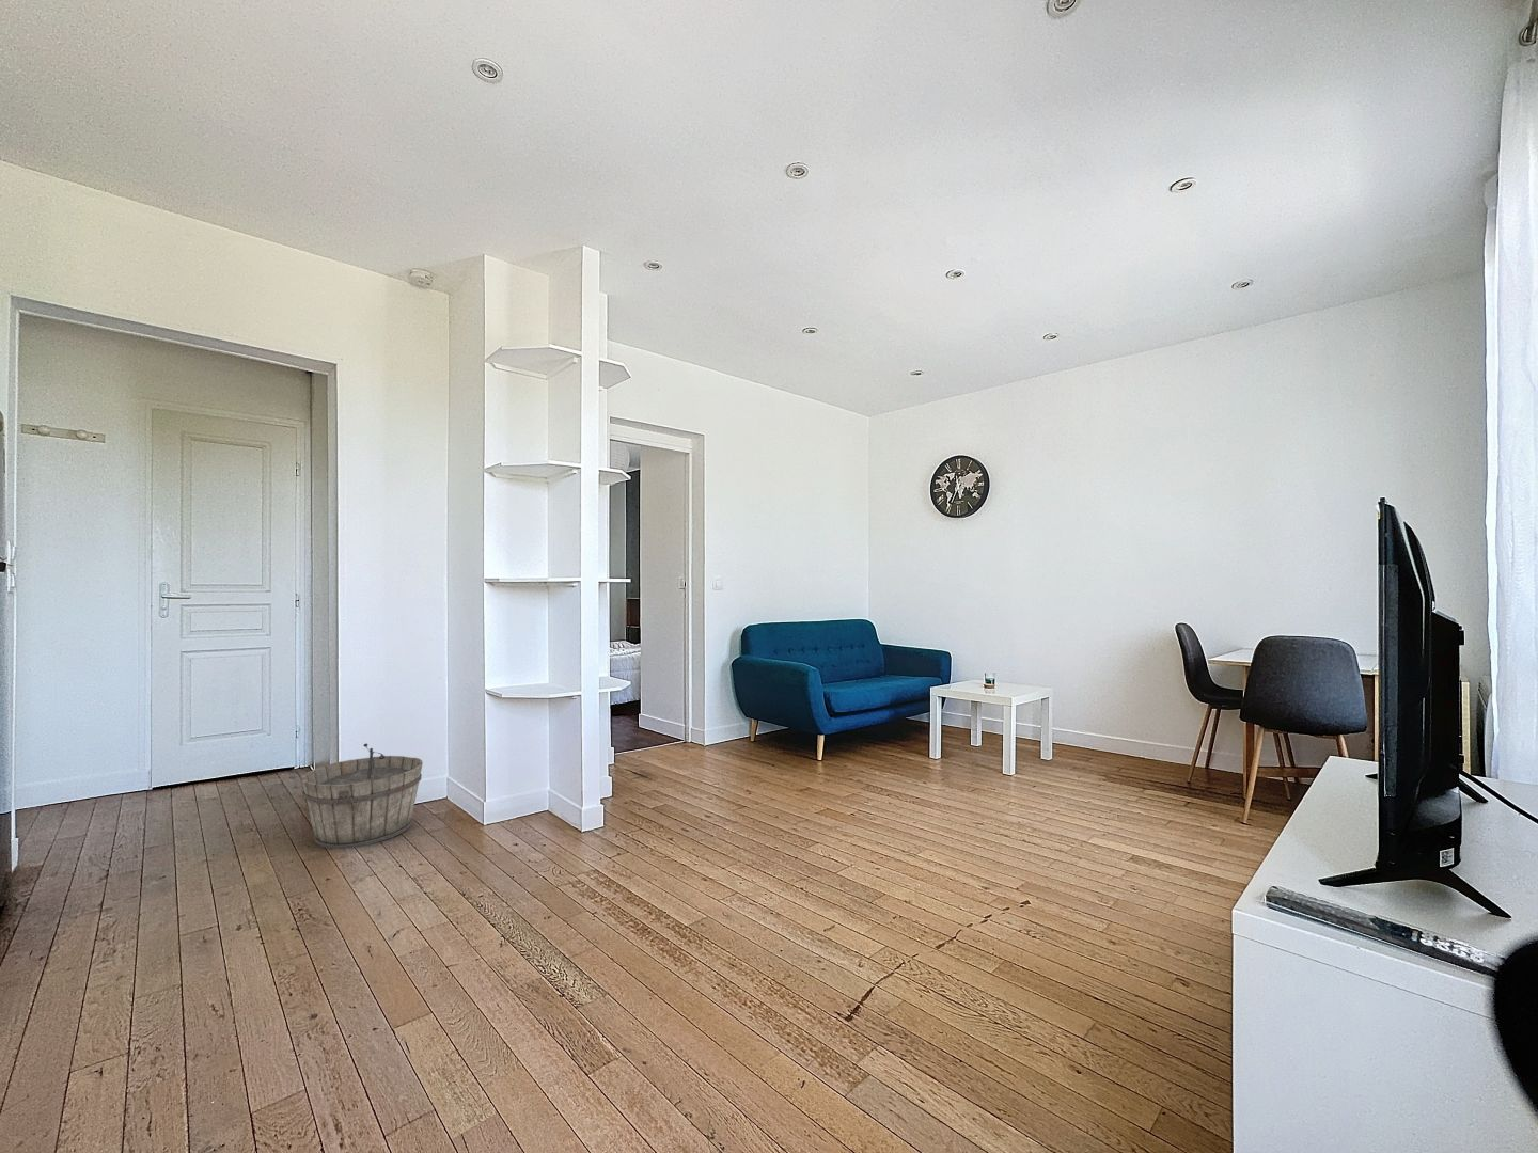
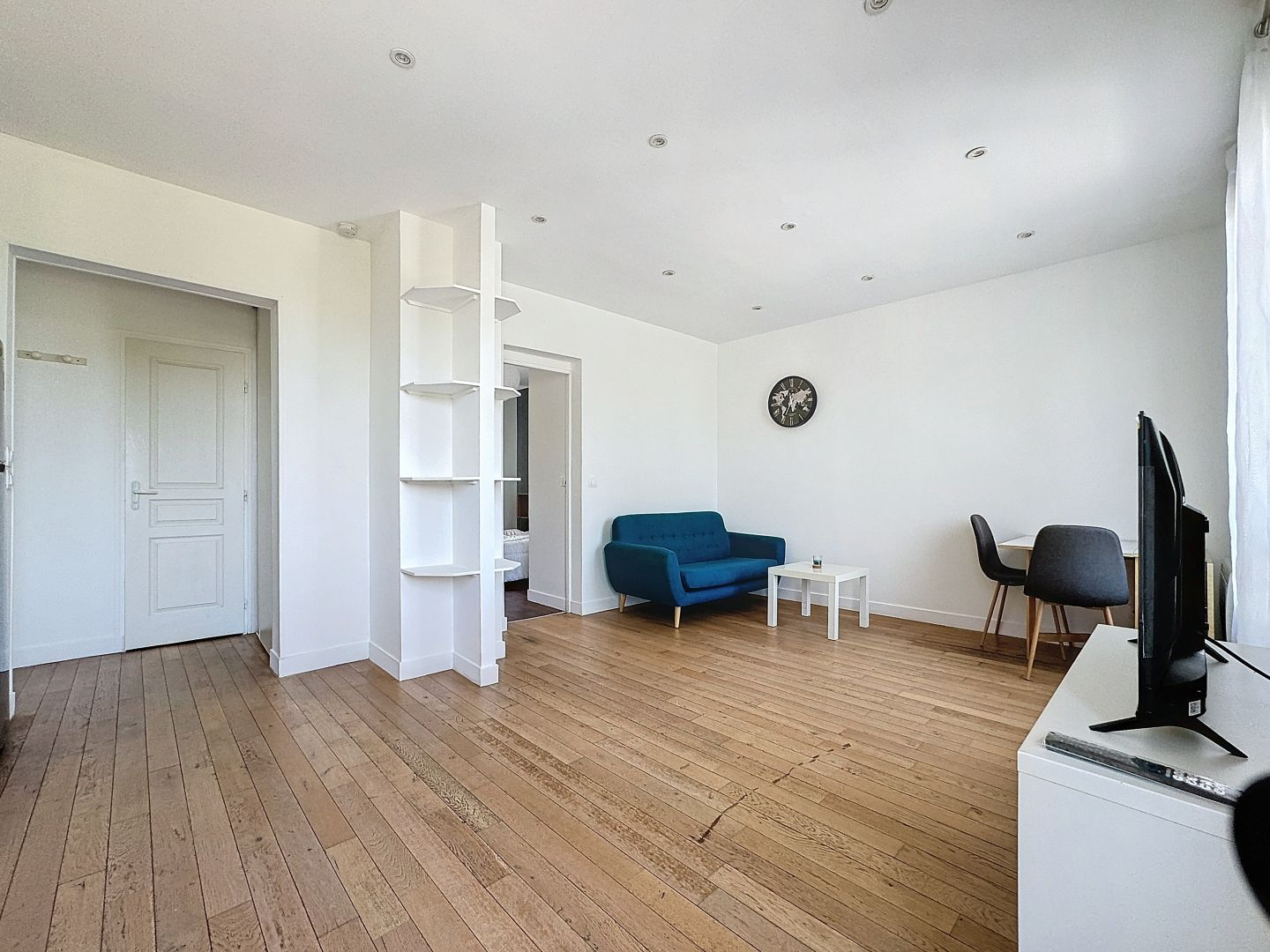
- wooden bucket [300,744,424,850]
